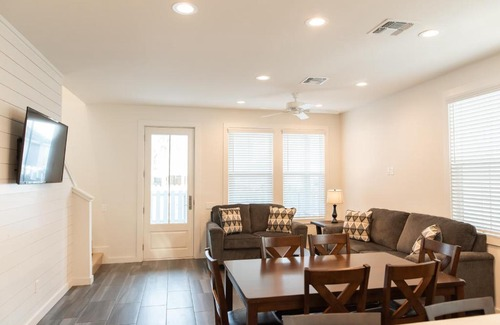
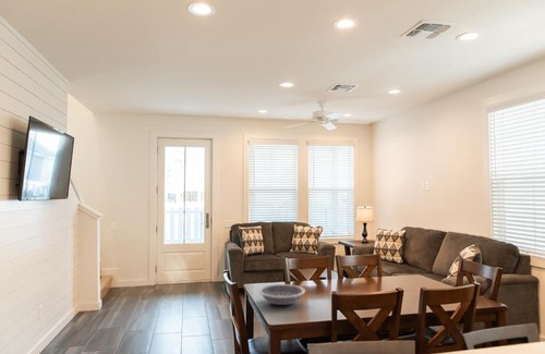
+ bowl [257,283,306,306]
